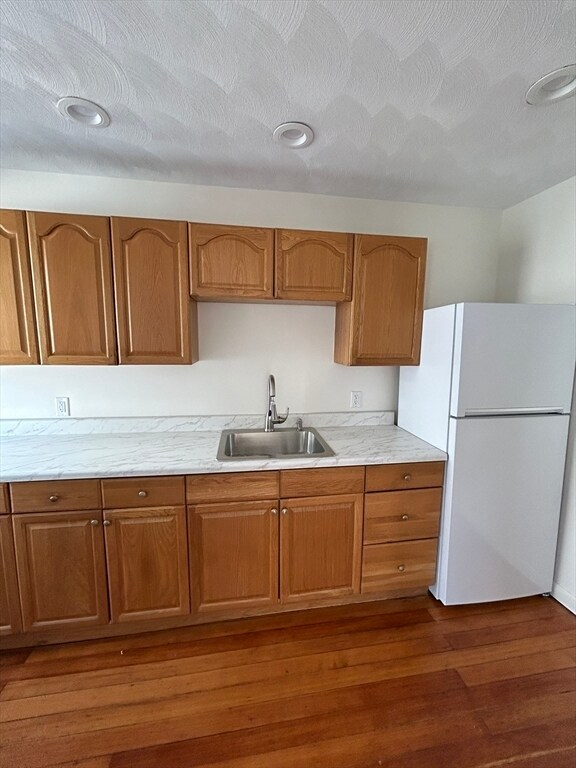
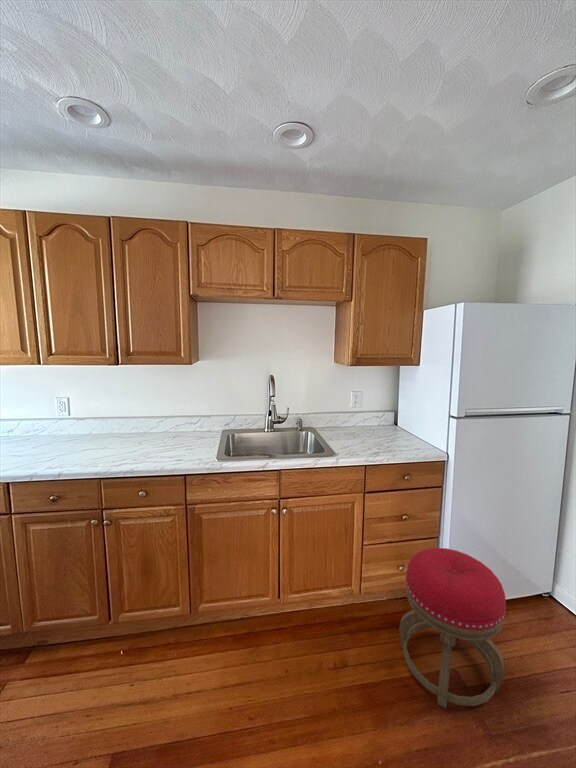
+ stool [398,547,507,709]
